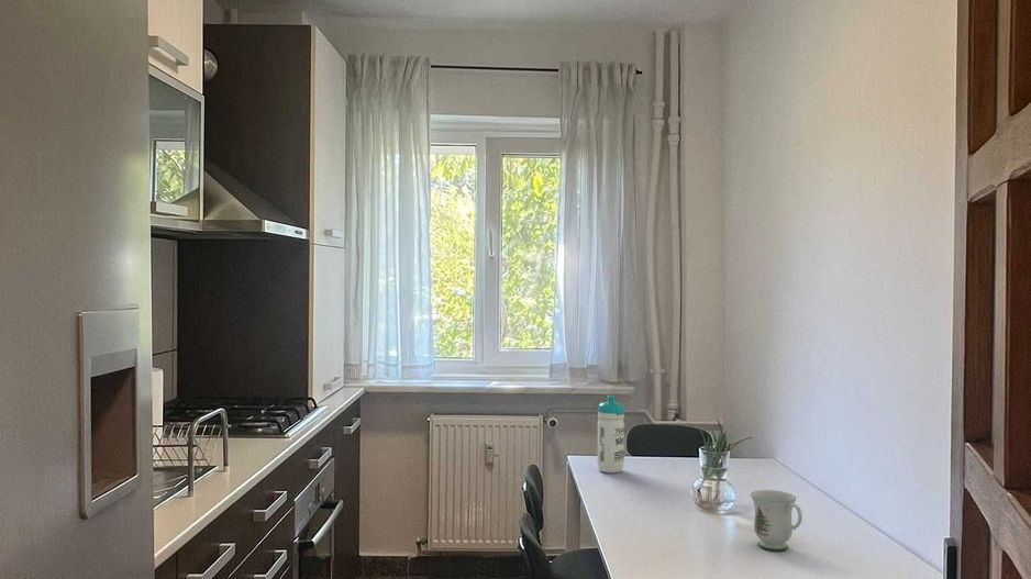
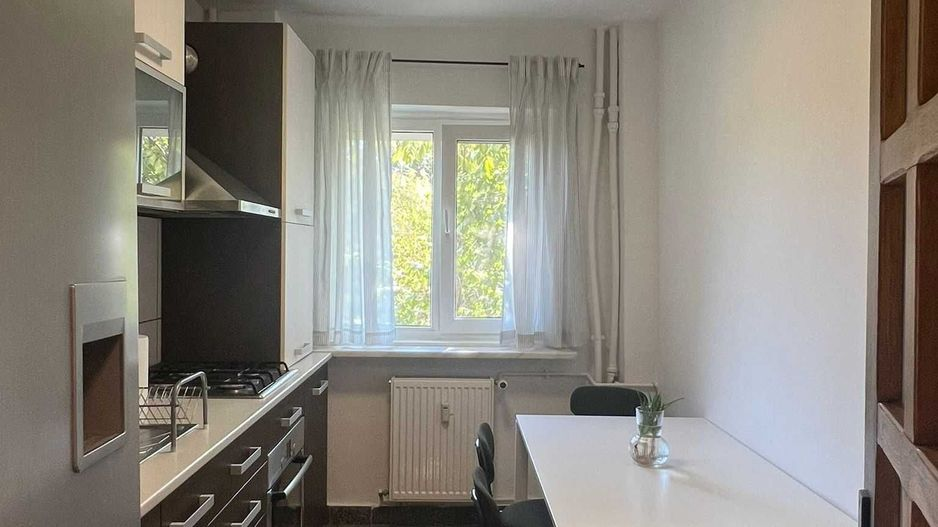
- mug [750,489,803,552]
- water bottle [597,394,625,475]
